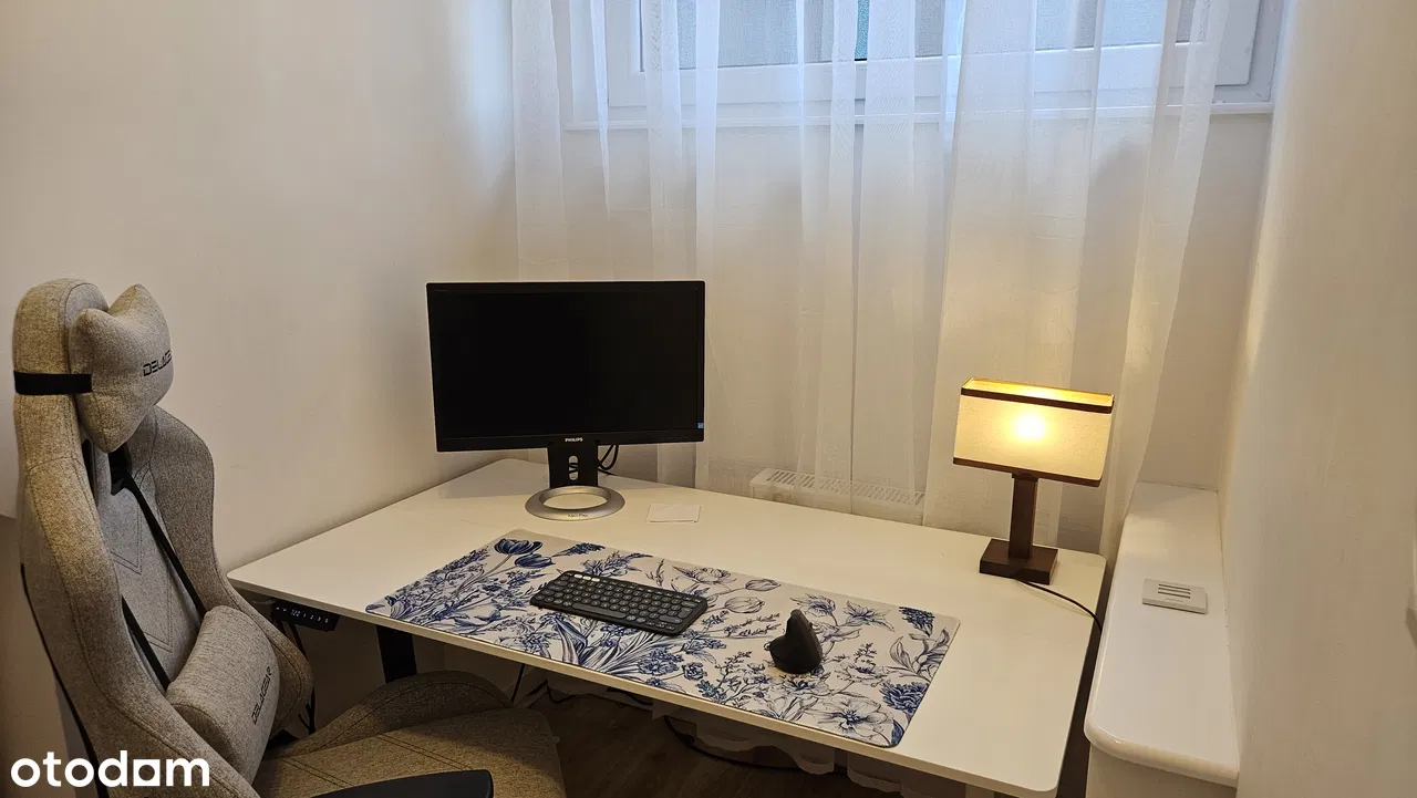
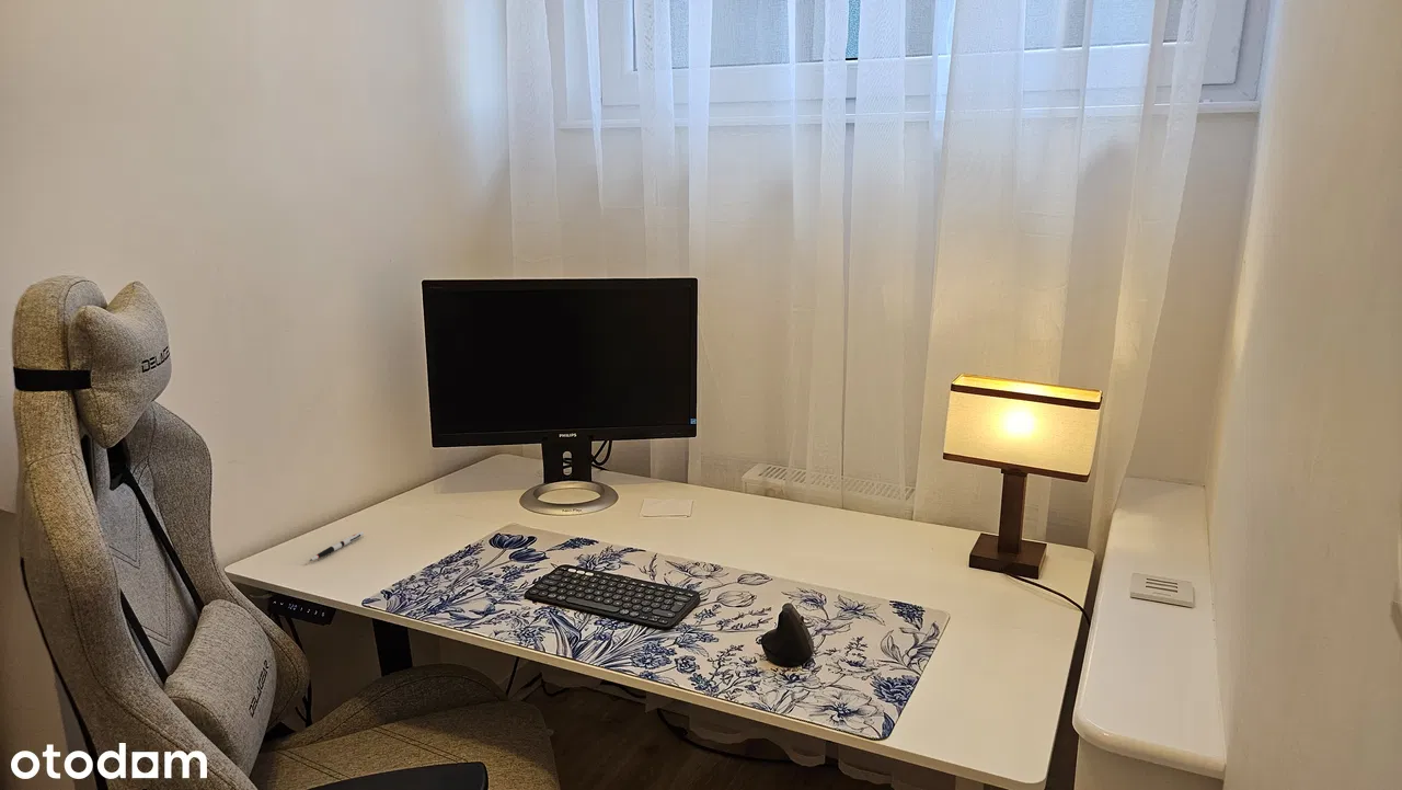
+ pen [309,530,365,562]
